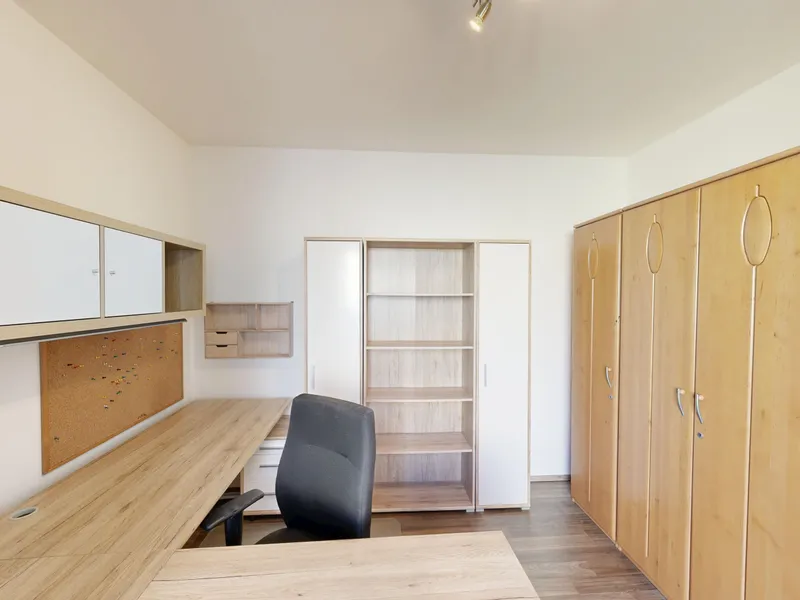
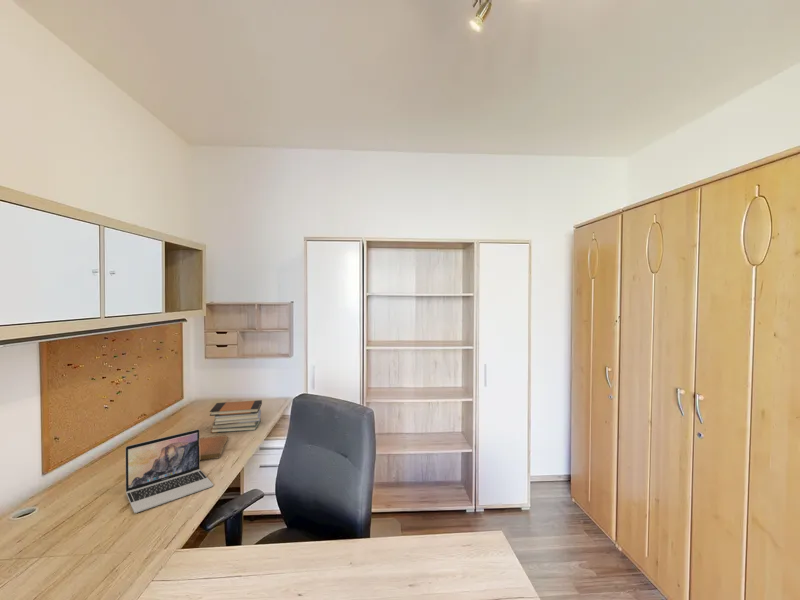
+ laptop [124,428,214,514]
+ notebook [199,434,229,462]
+ book stack [209,399,263,434]
